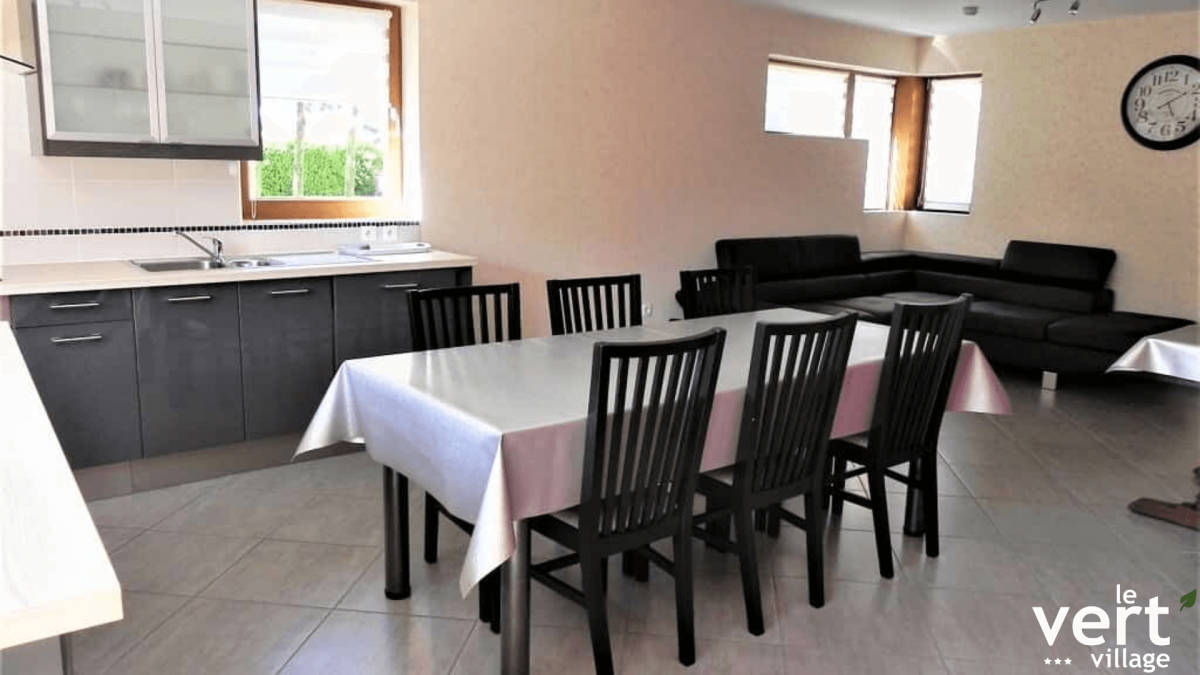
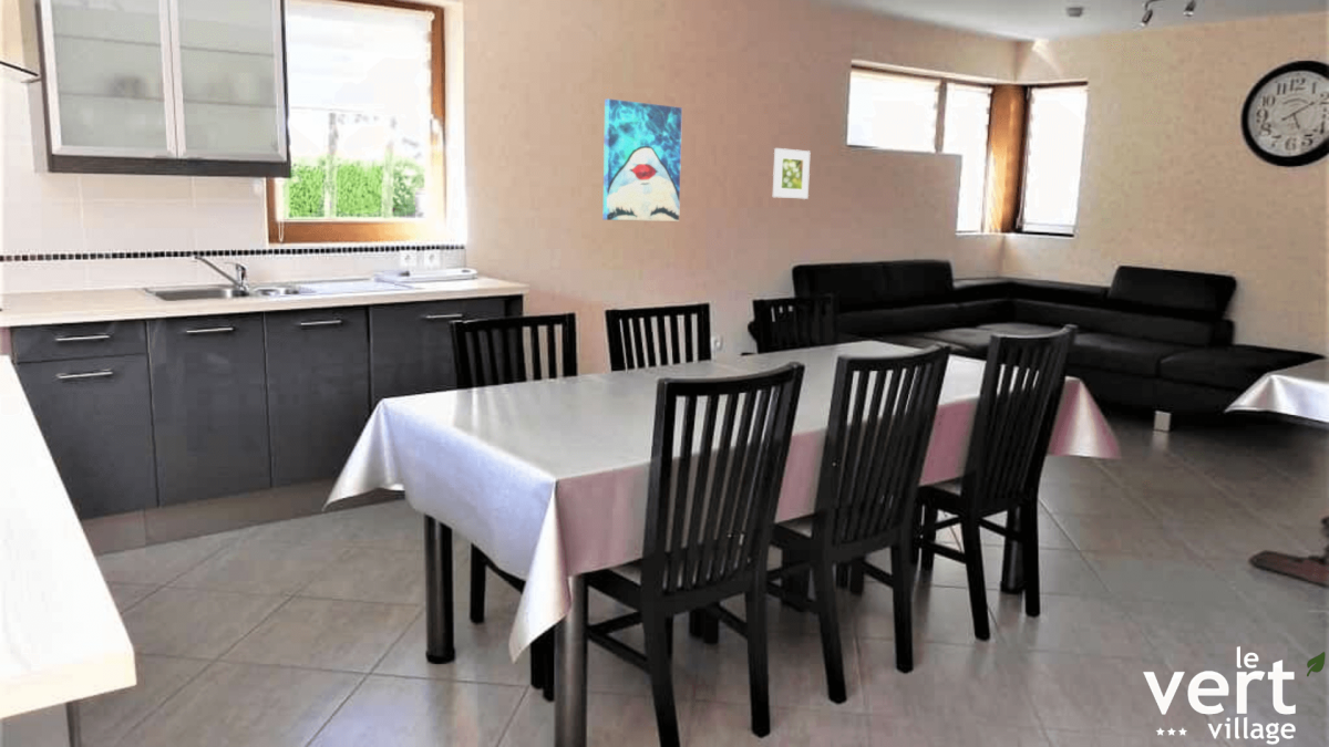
+ wall art [602,97,683,222]
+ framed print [772,147,812,200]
